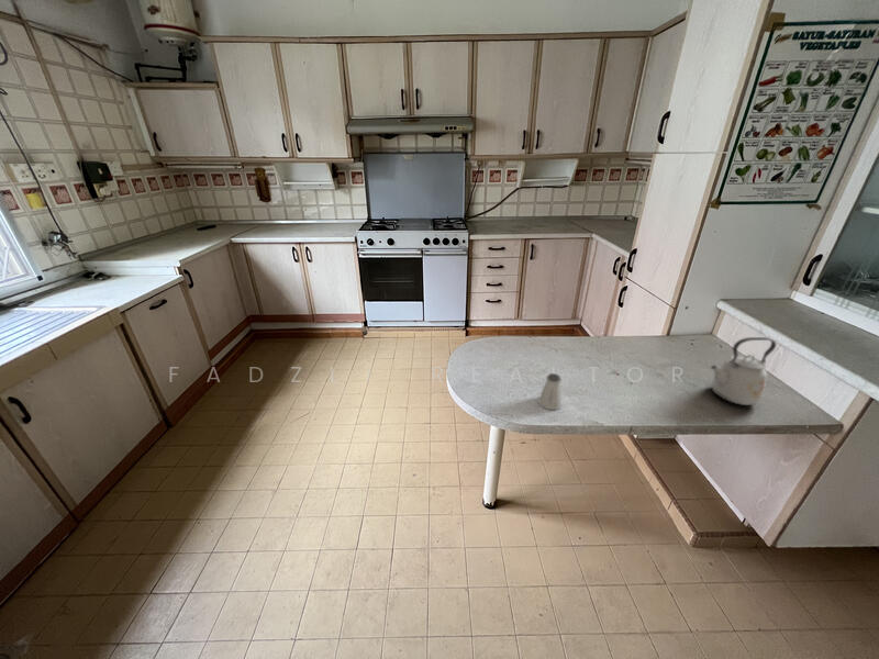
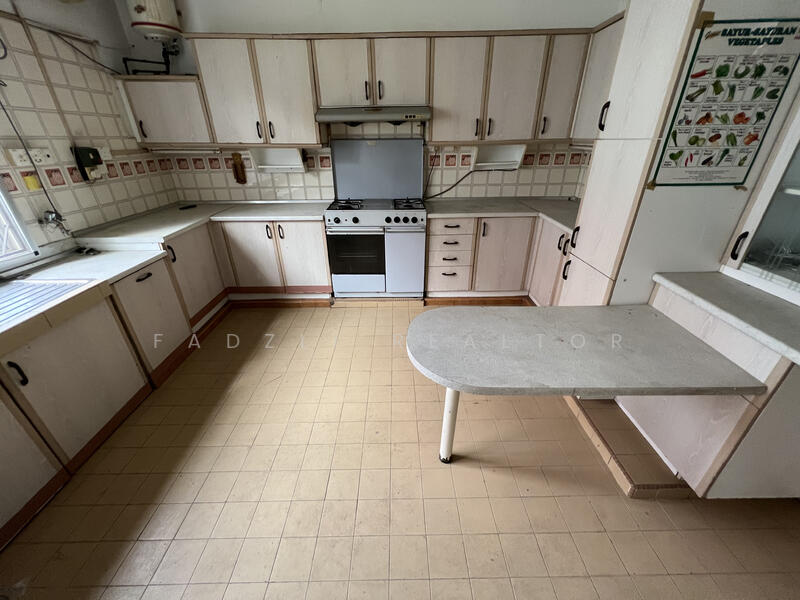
- saltshaker [537,372,564,411]
- kettle [710,336,777,406]
